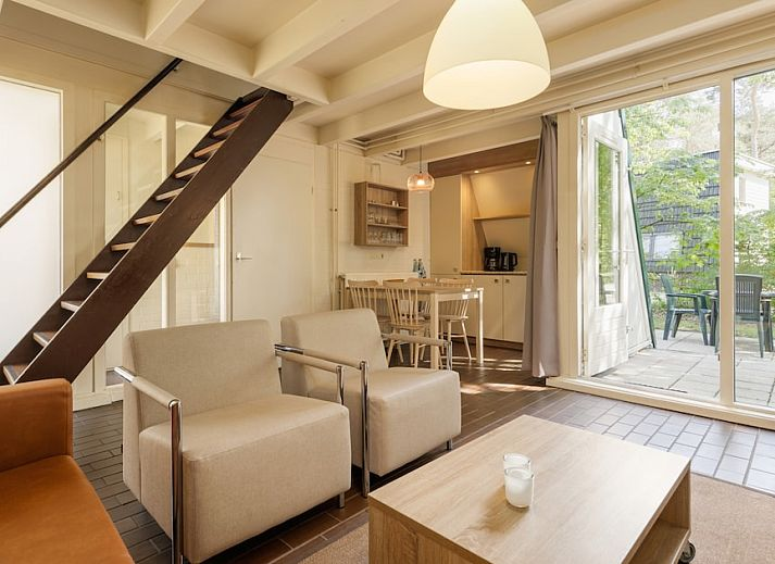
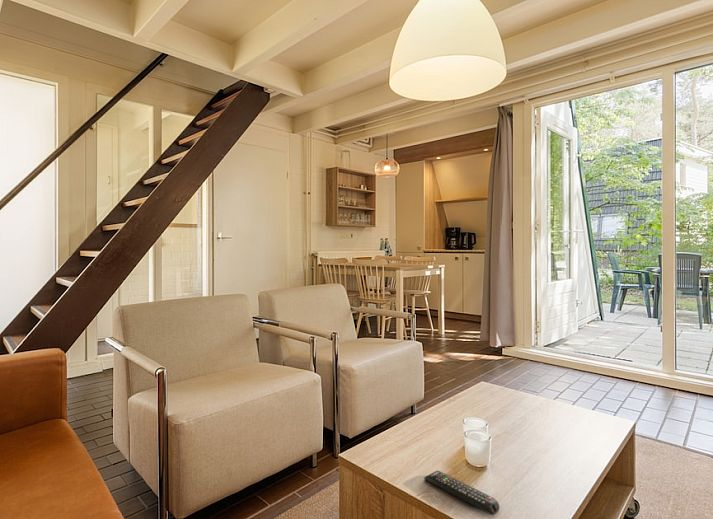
+ remote control [423,470,500,516]
